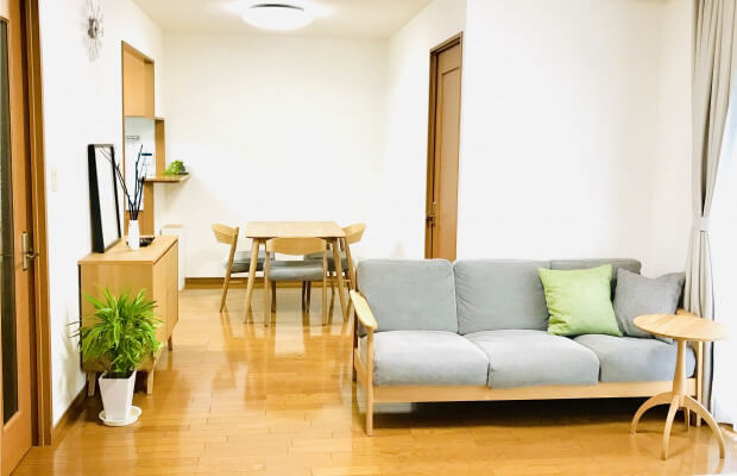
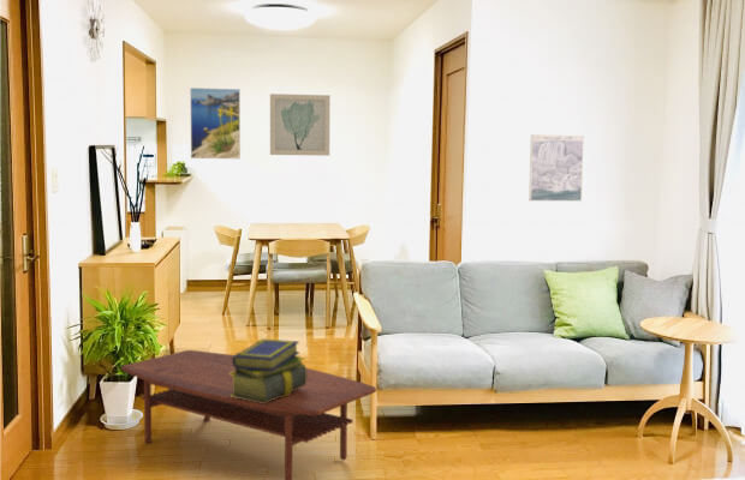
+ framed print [189,86,242,160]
+ coffee table [120,349,377,480]
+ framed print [528,133,585,203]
+ wall art [269,92,330,157]
+ stack of books [230,337,308,403]
